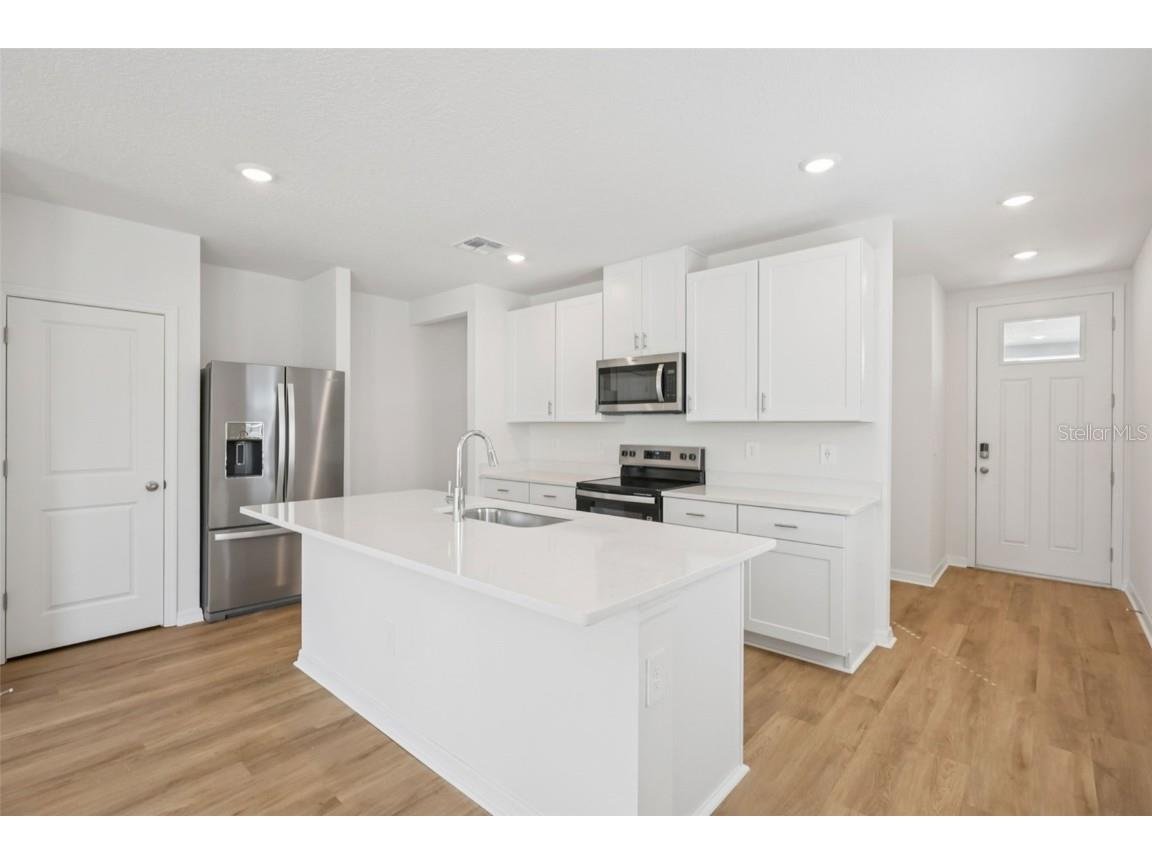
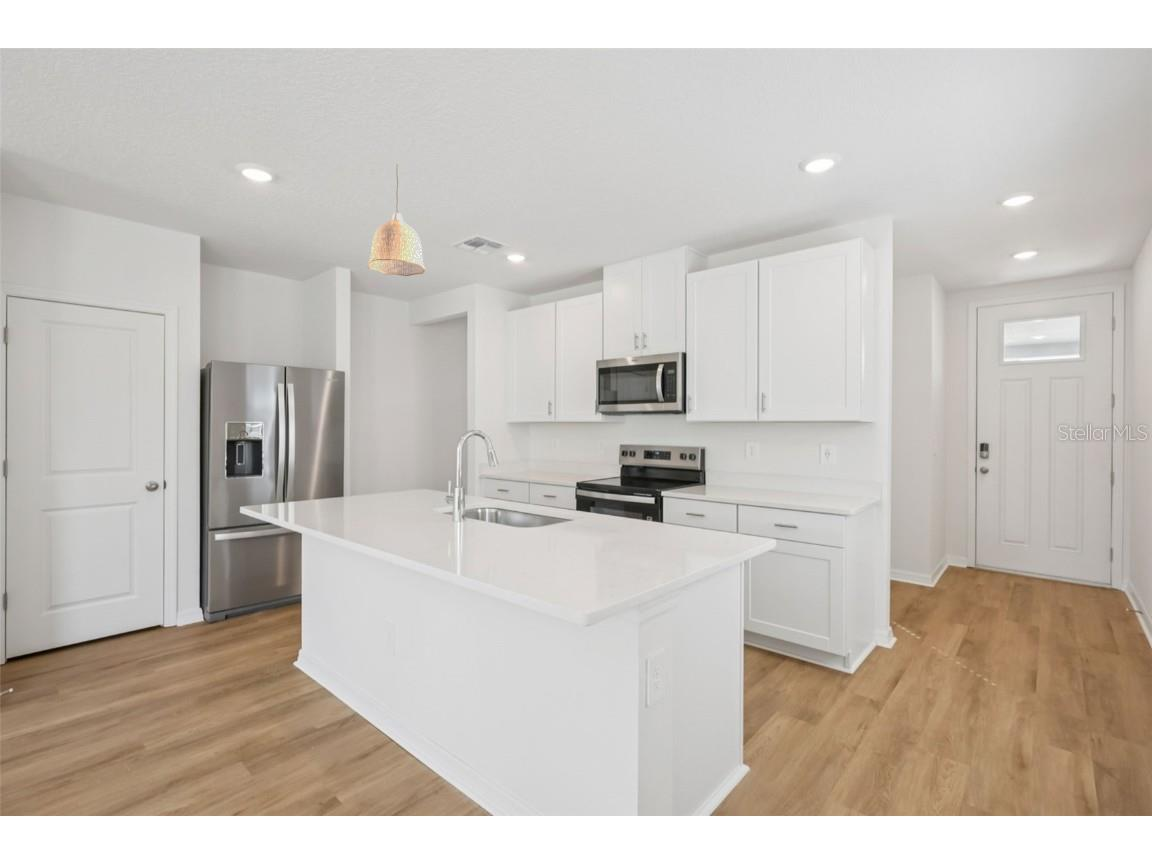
+ pendant lamp [367,163,427,277]
